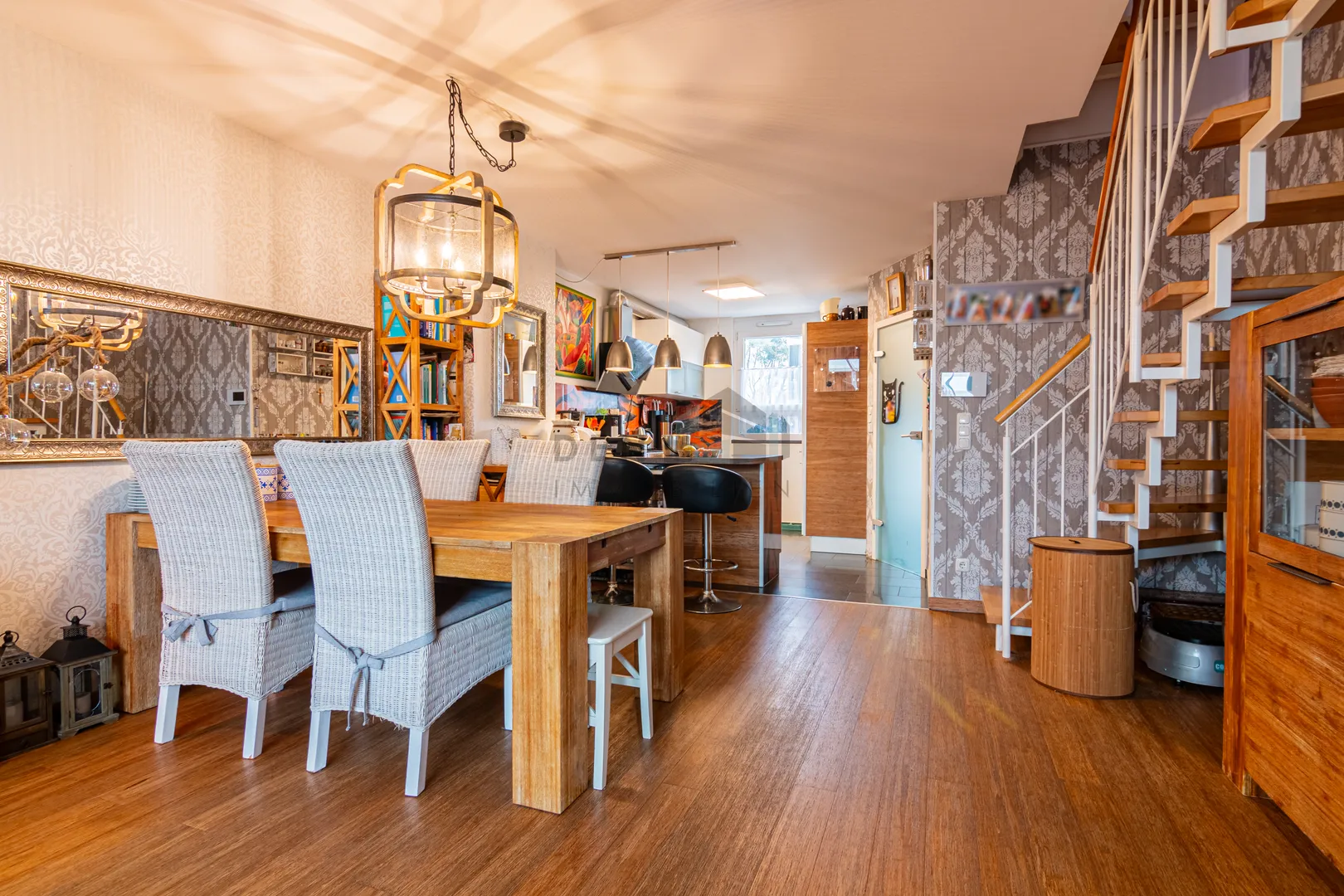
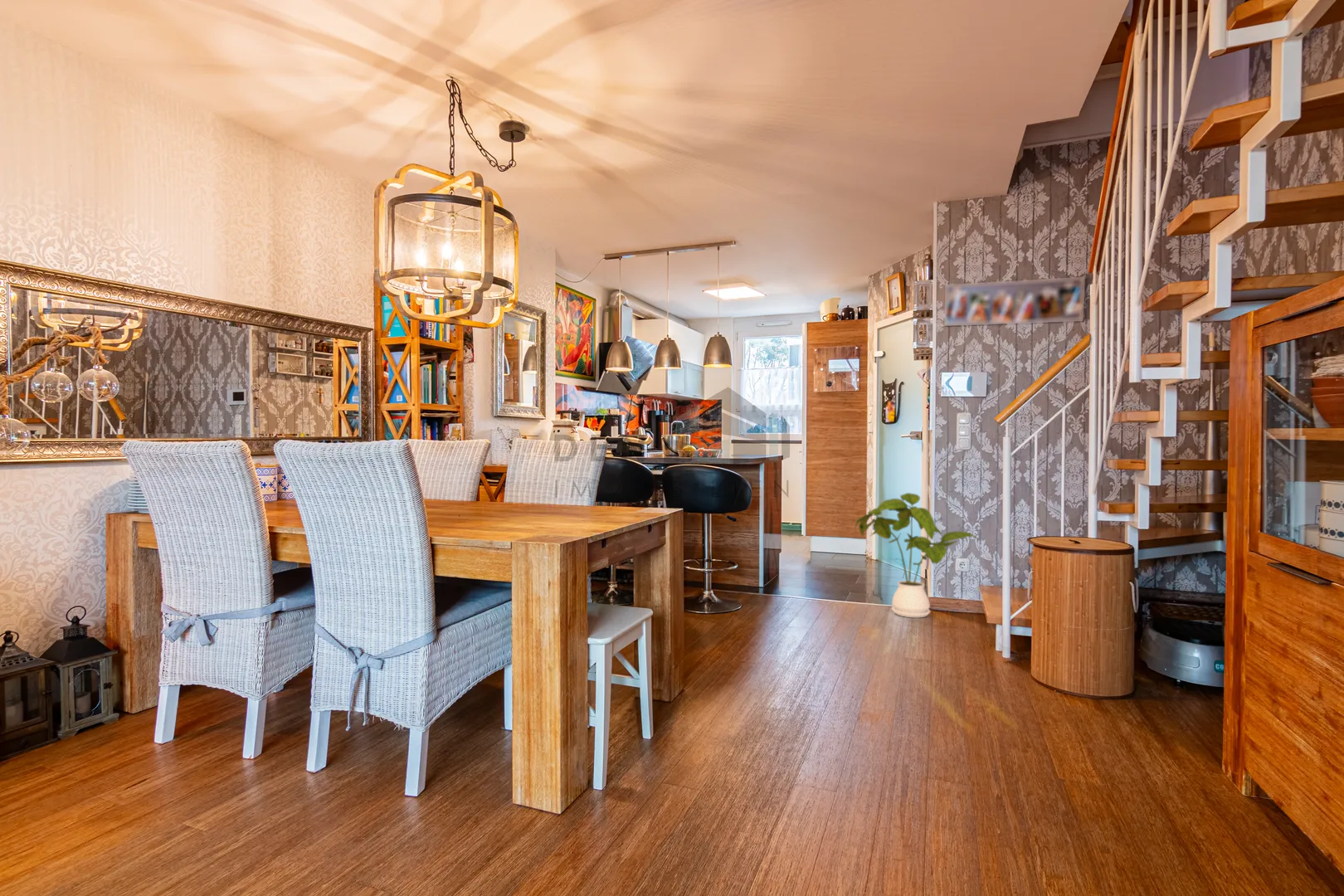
+ house plant [854,492,982,618]
